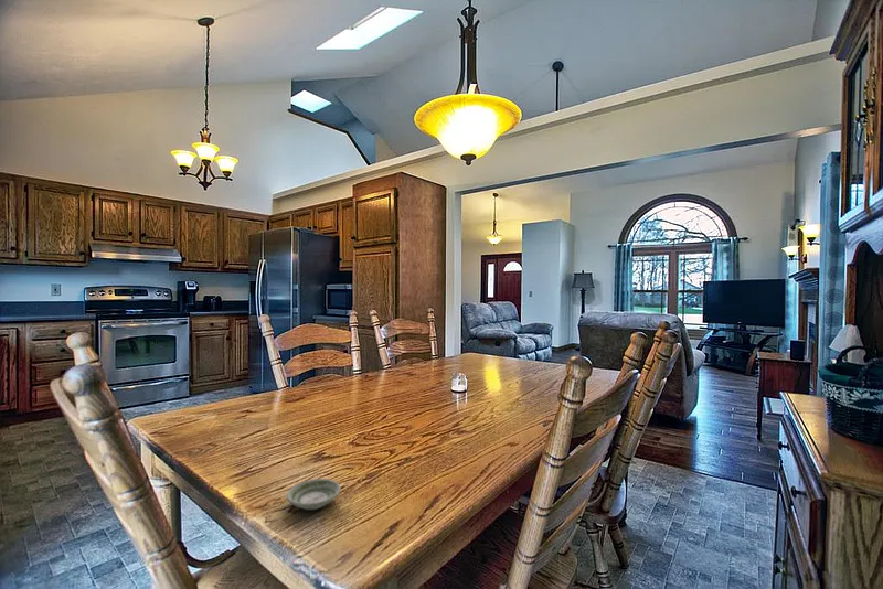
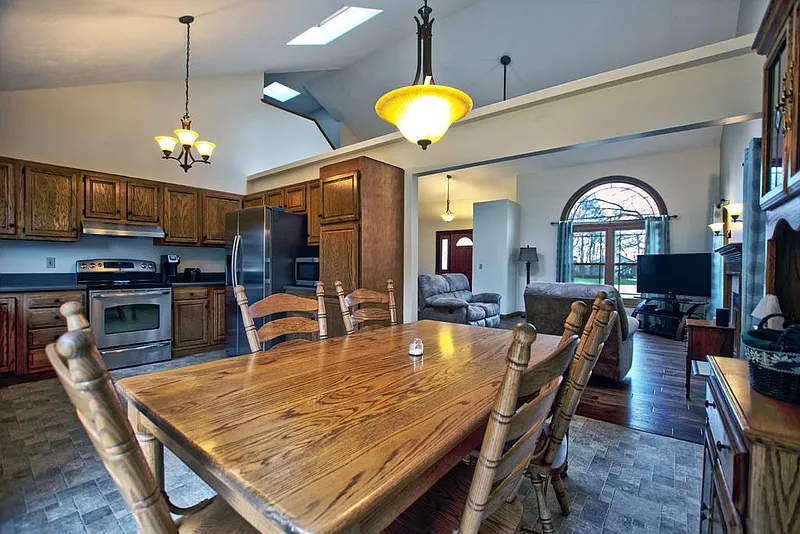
- saucer [286,478,342,511]
